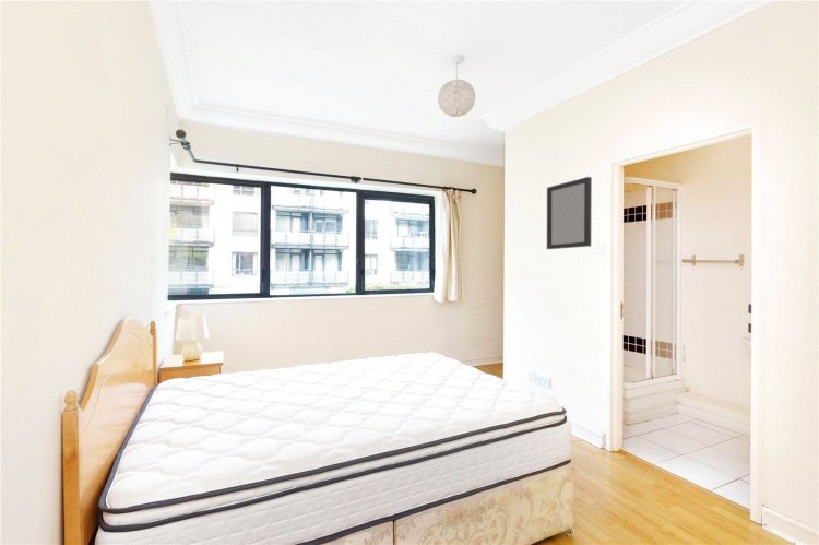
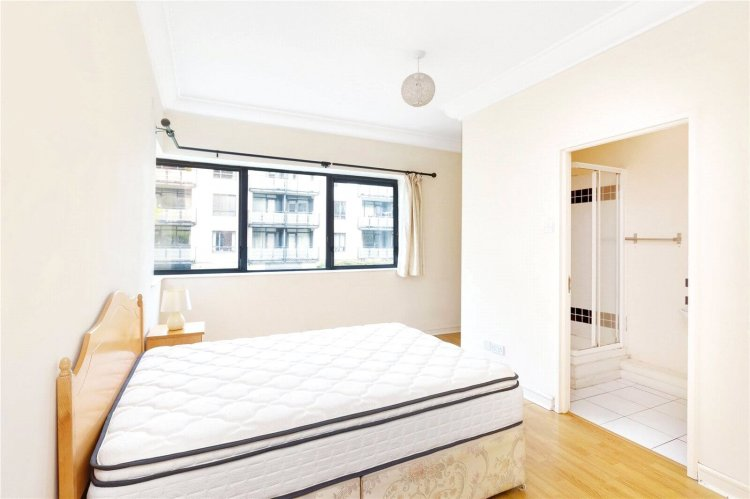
- home mirror [546,176,593,250]
